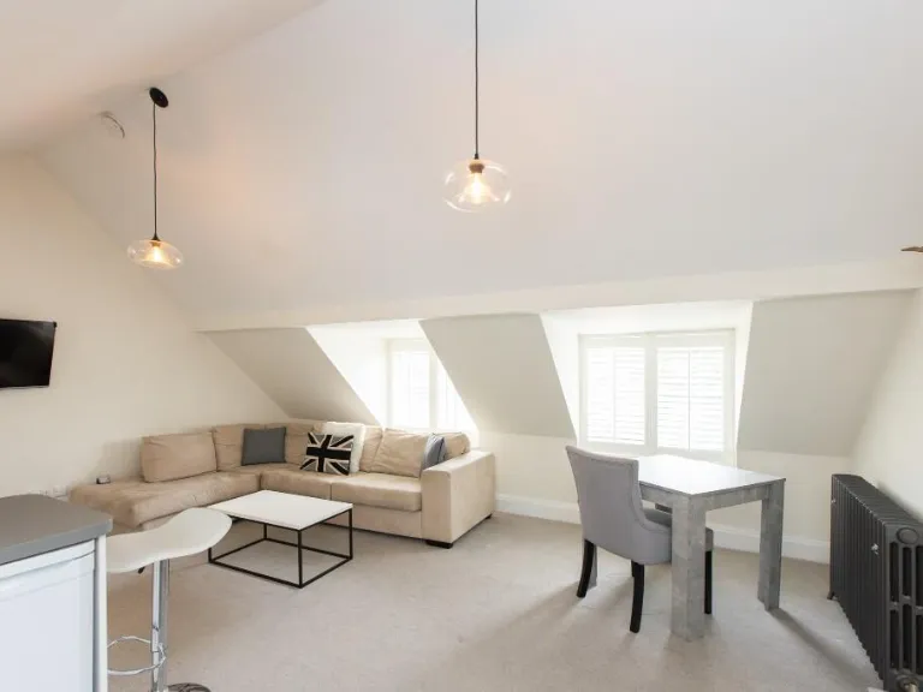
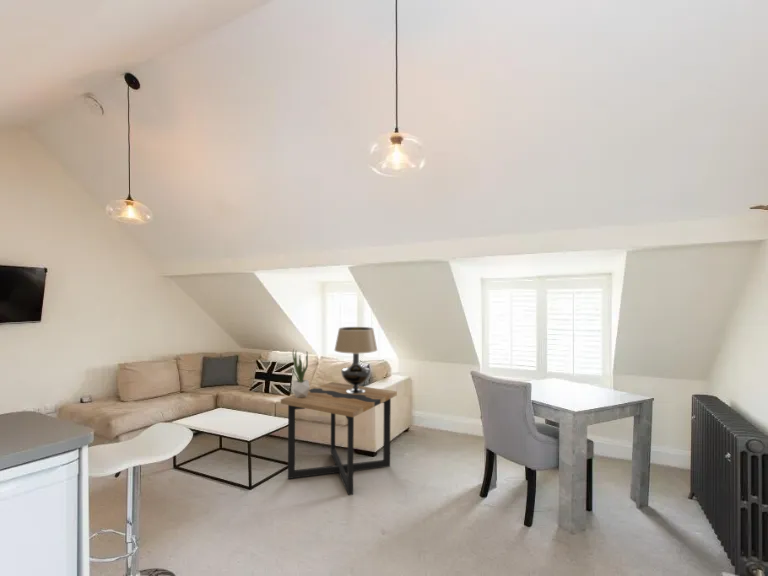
+ potted plant [289,348,311,398]
+ side table [280,381,398,496]
+ table lamp [333,326,378,394]
